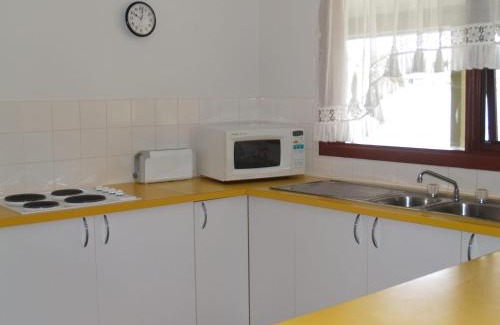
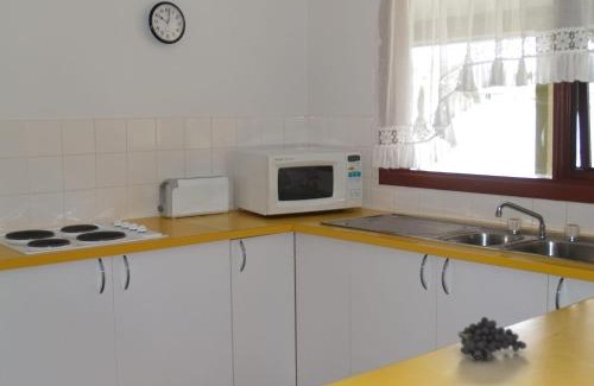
+ fruit [456,316,527,361]
